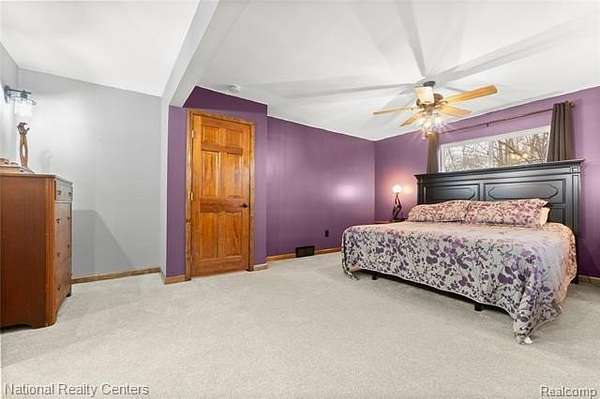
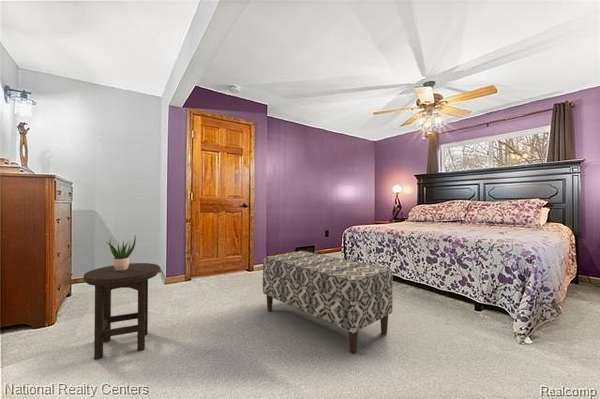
+ potted plant [106,236,137,271]
+ bench [262,250,394,355]
+ stool [83,262,161,361]
